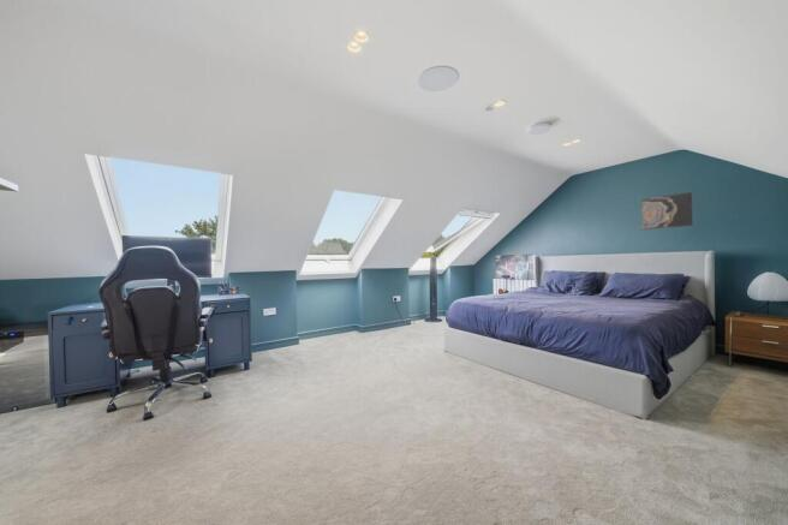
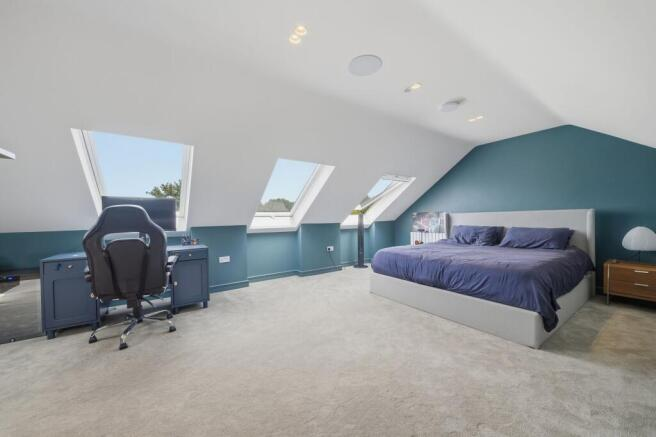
- wall art [640,191,694,231]
